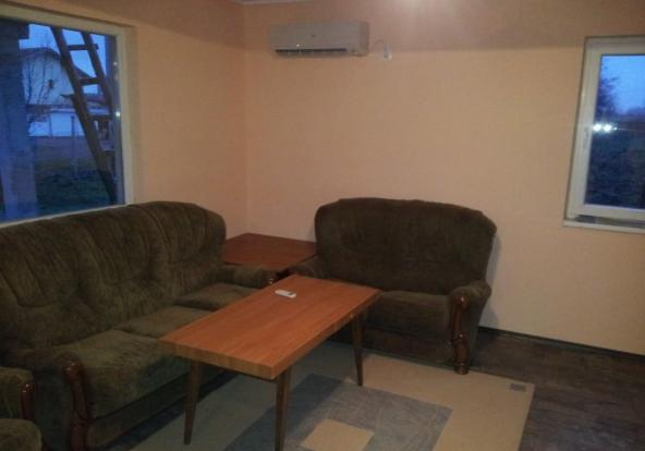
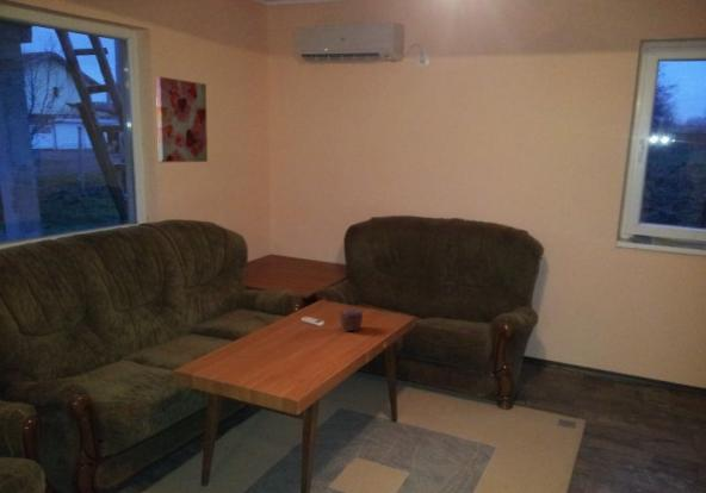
+ apple [339,307,364,332]
+ wall art [155,75,209,163]
